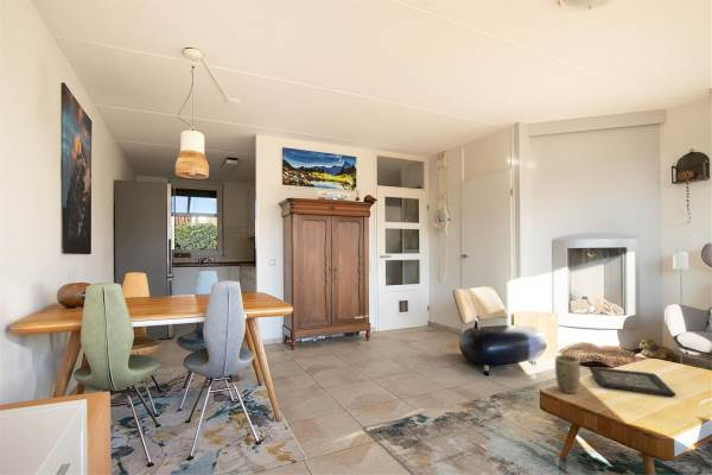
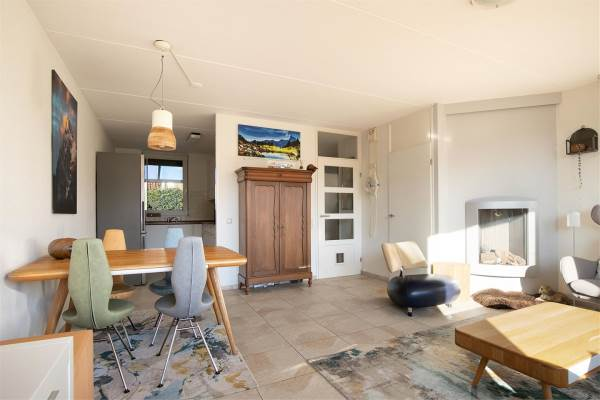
- plant pot [554,354,581,395]
- decorative tray [587,366,676,398]
